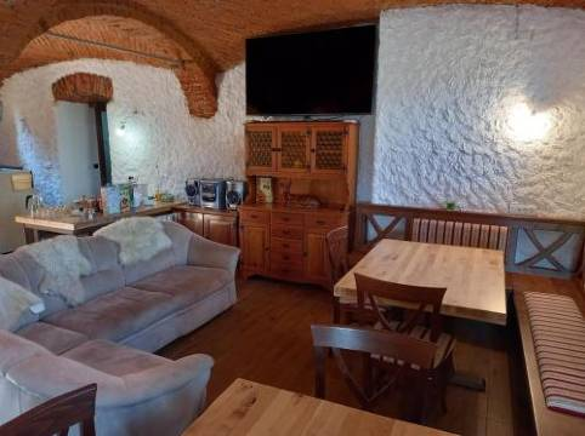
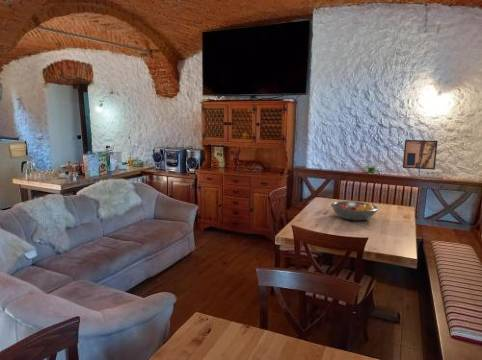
+ fruit bowl [330,200,379,221]
+ wall art [402,139,438,171]
